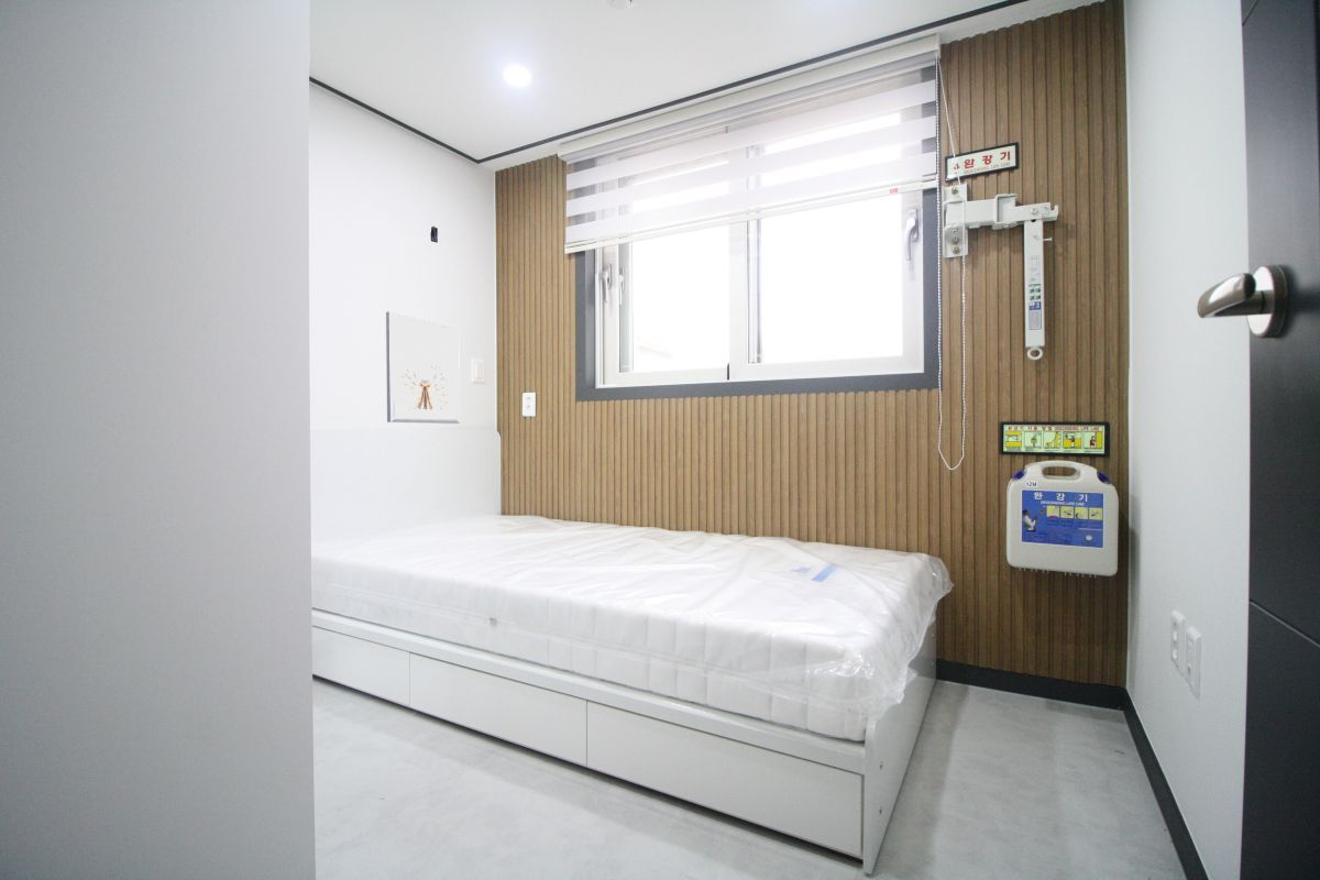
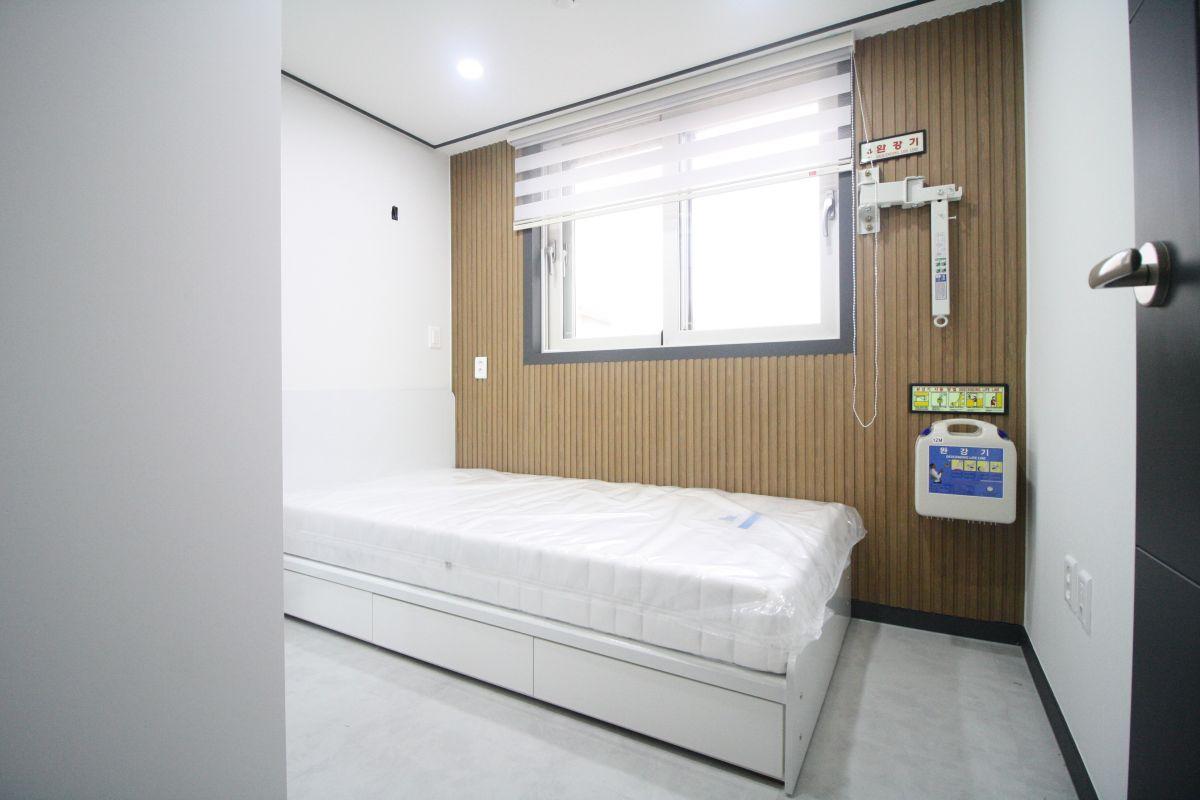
- picture frame [385,310,461,425]
